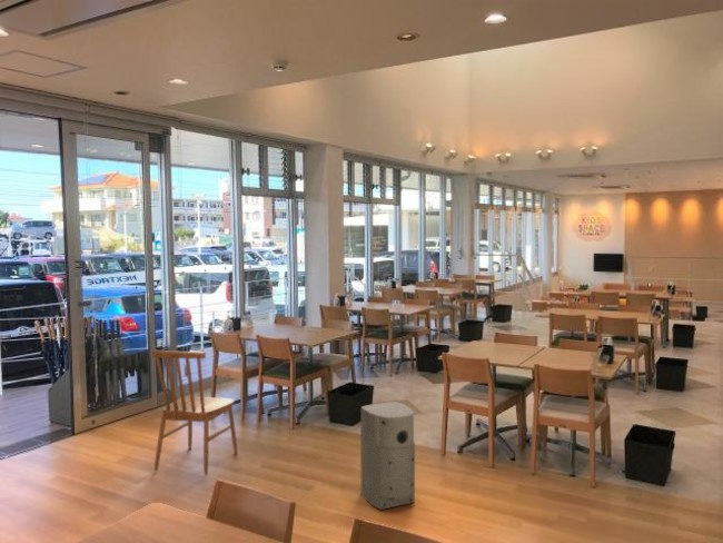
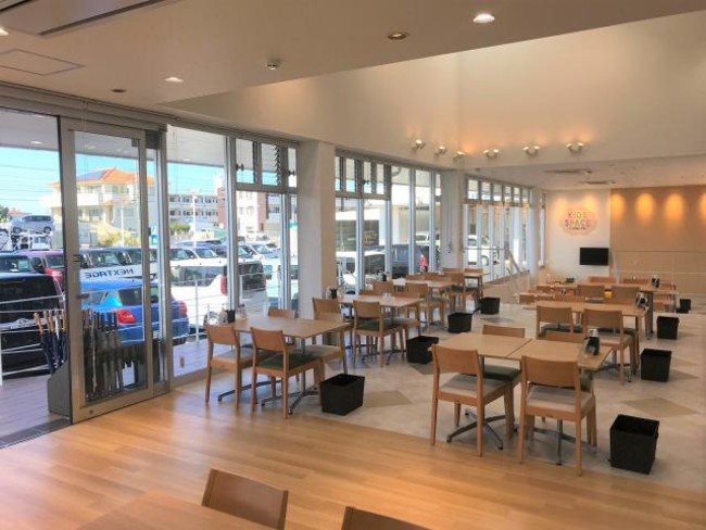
- air purifier [359,401,416,511]
- dining chair [151,349,239,476]
